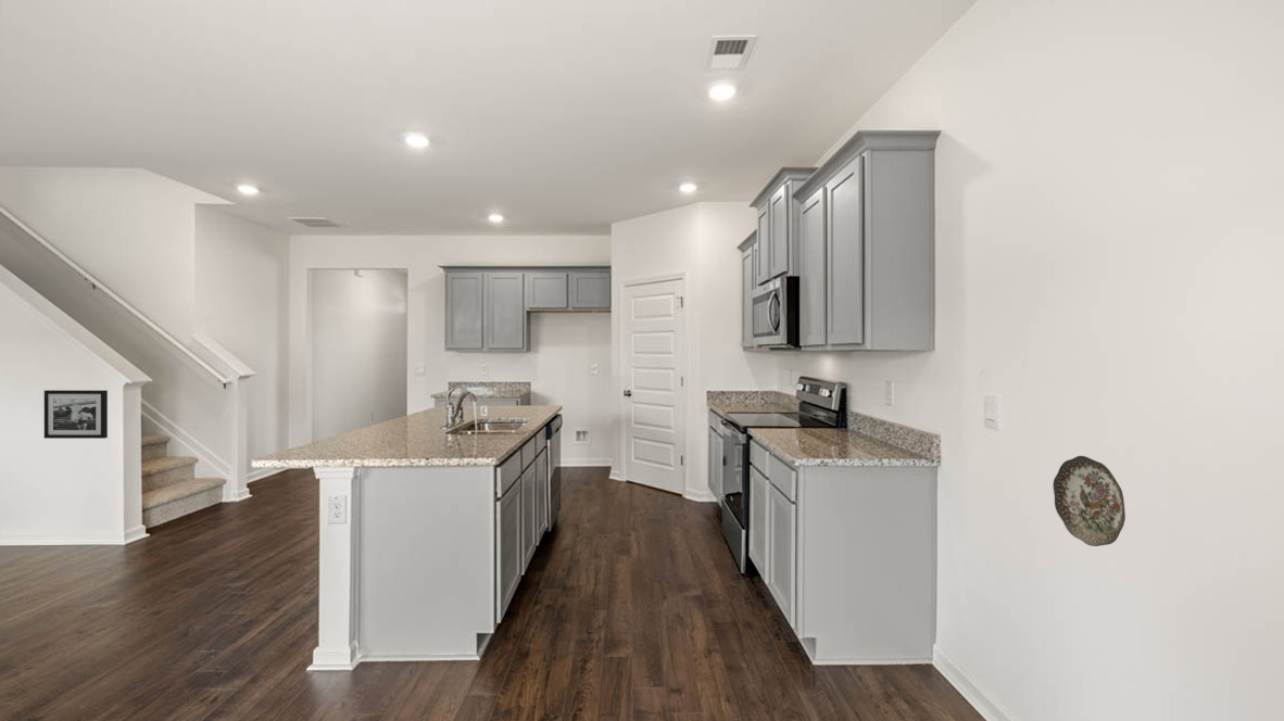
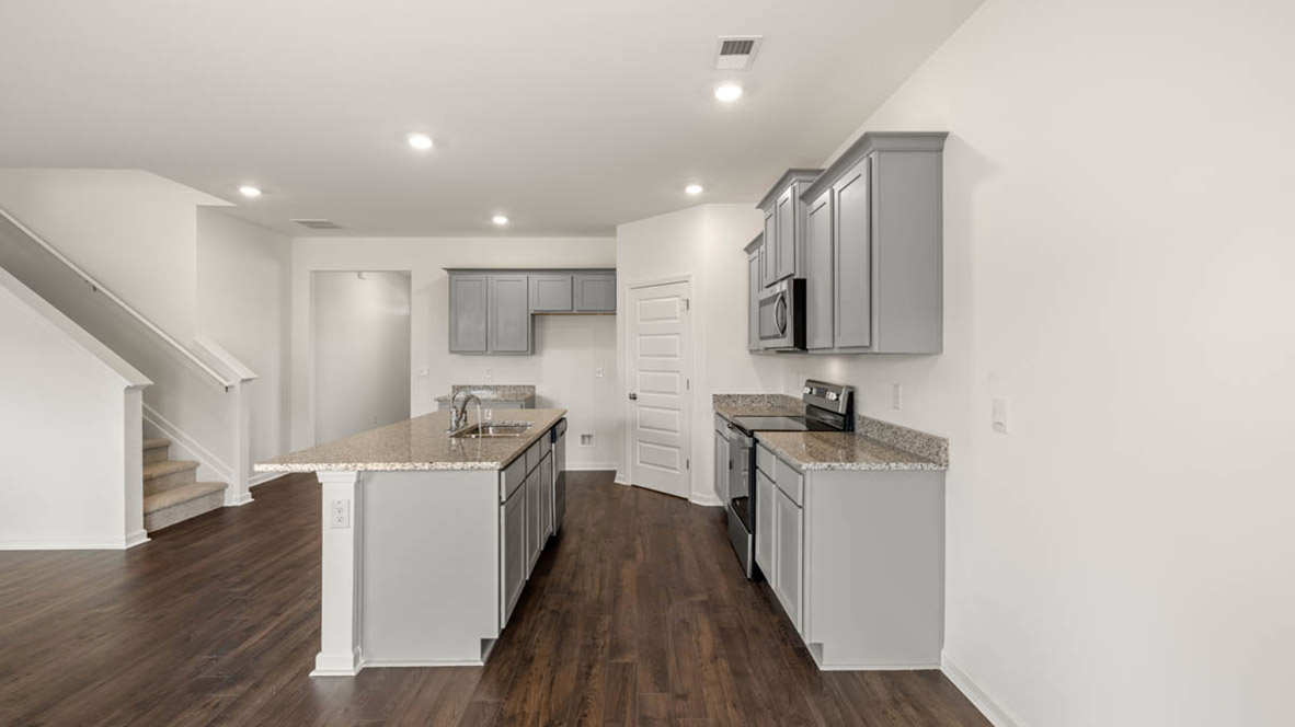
- picture frame [43,389,109,440]
- decorative plate [1052,455,1126,547]
